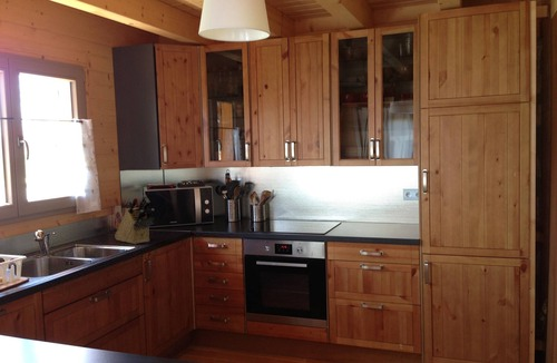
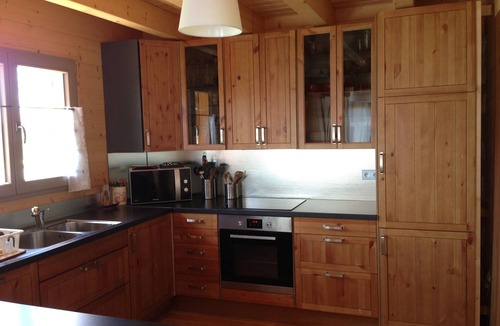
- knife block [114,194,156,245]
